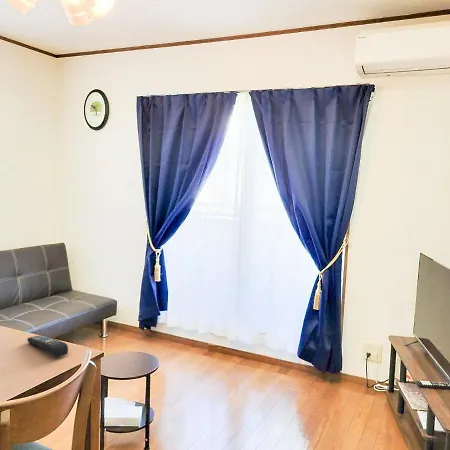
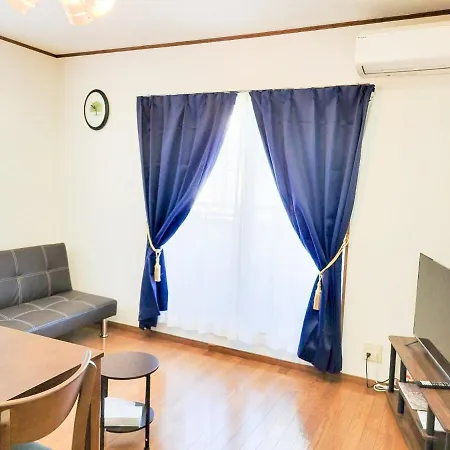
- remote control [26,334,69,358]
